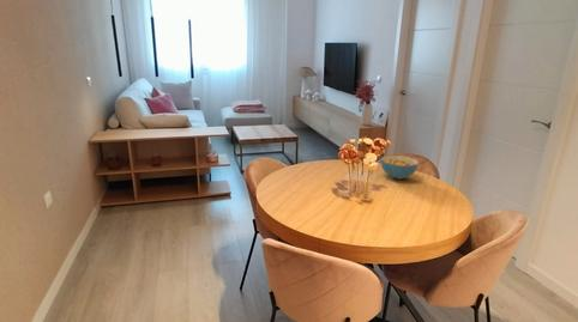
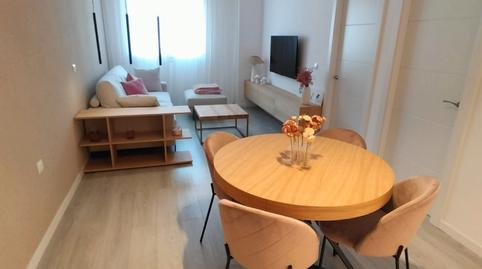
- cereal bowl [380,154,420,181]
